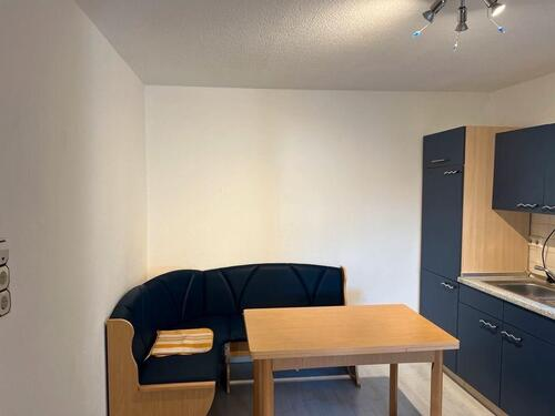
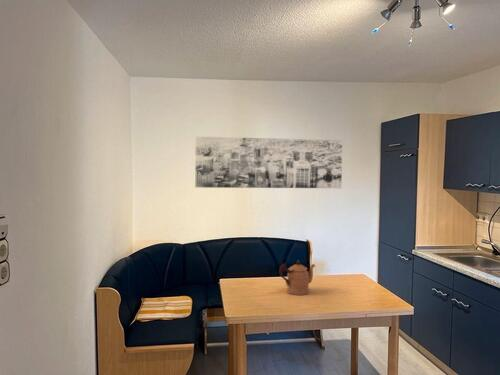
+ wall art [194,136,343,189]
+ coffeepot [278,260,316,296]
